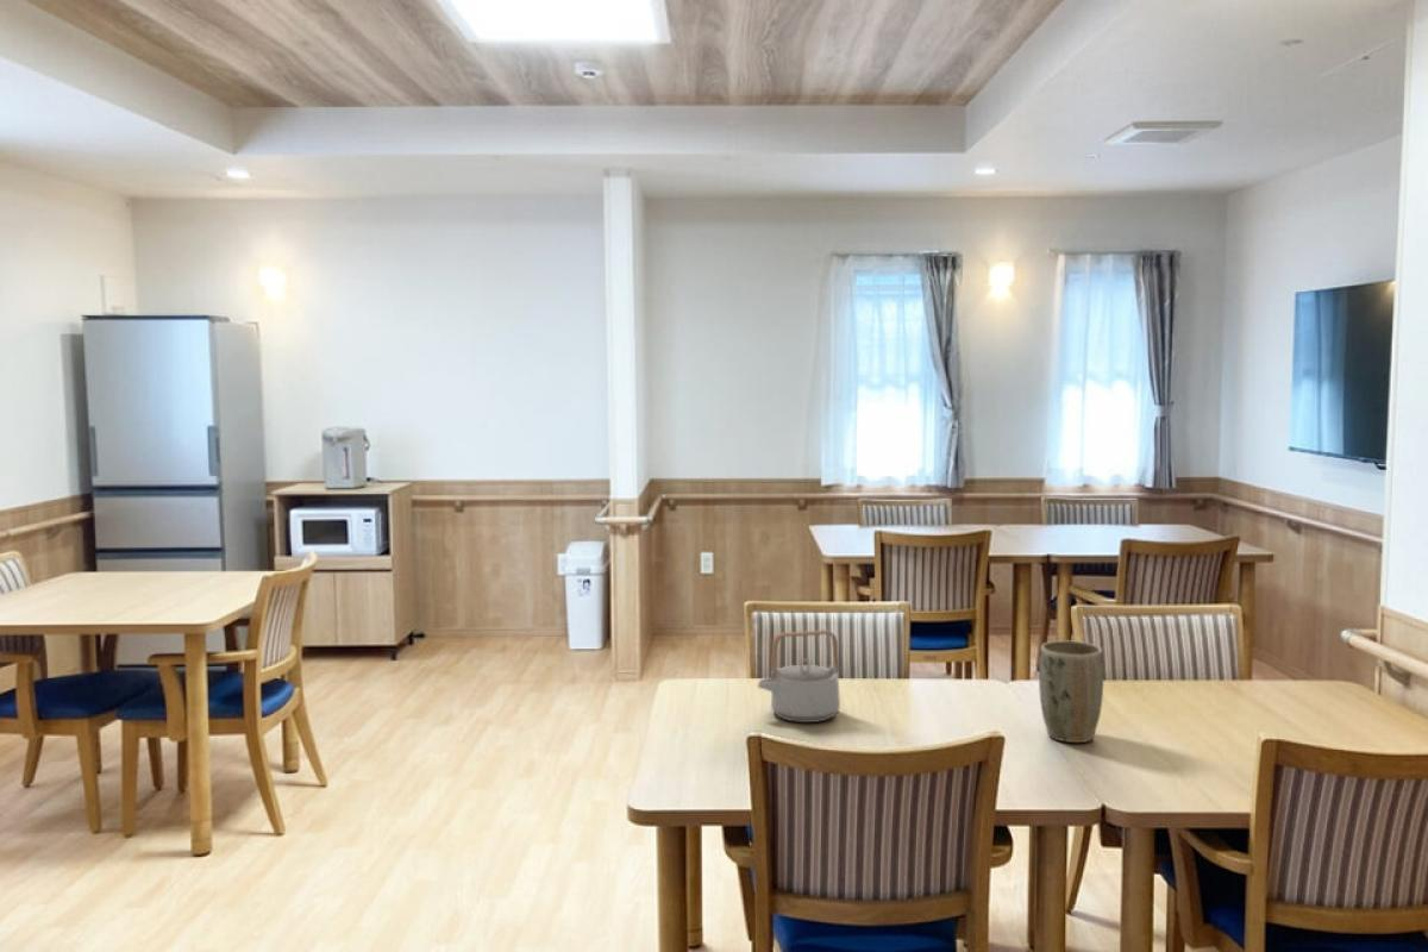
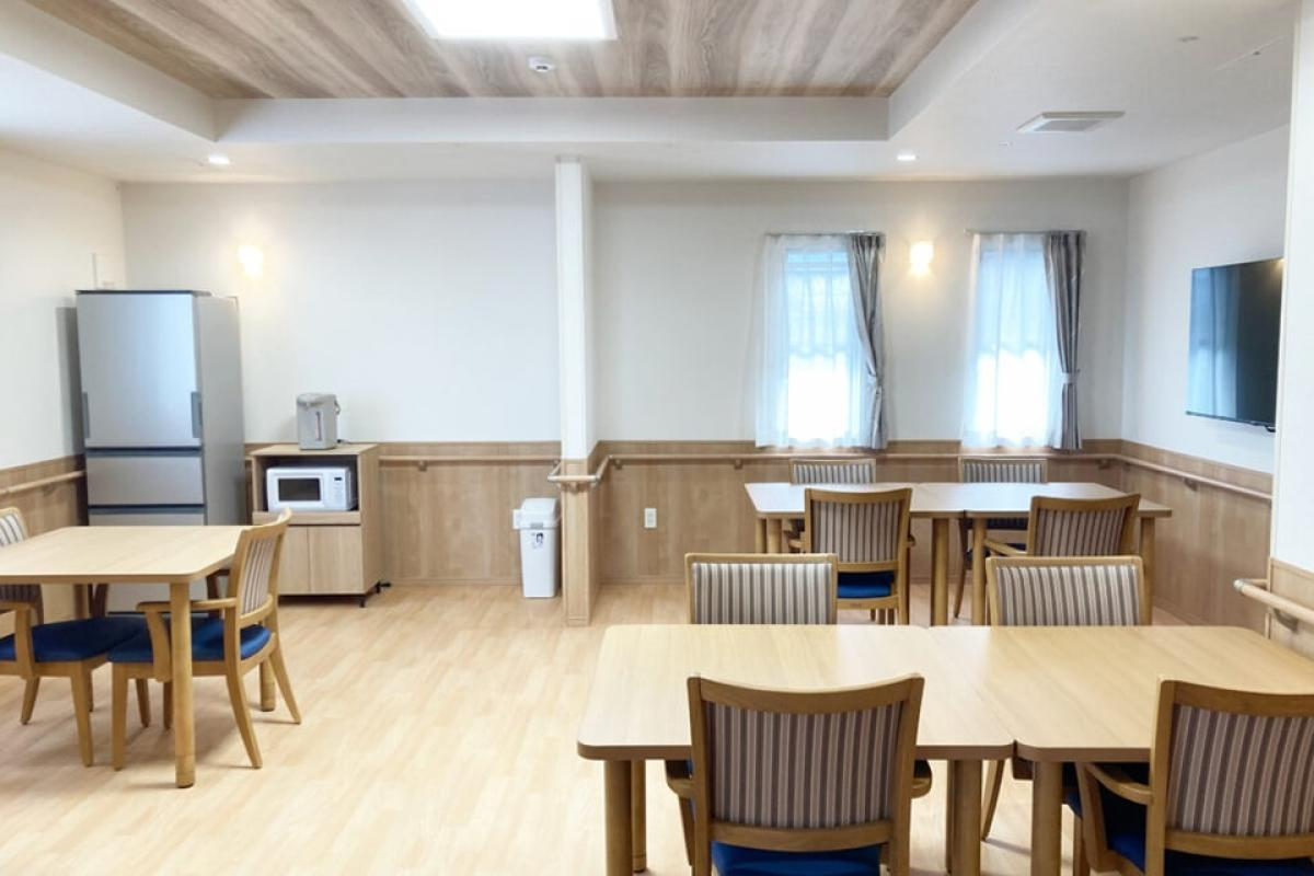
- plant pot [1038,639,1104,744]
- teapot [757,628,841,724]
